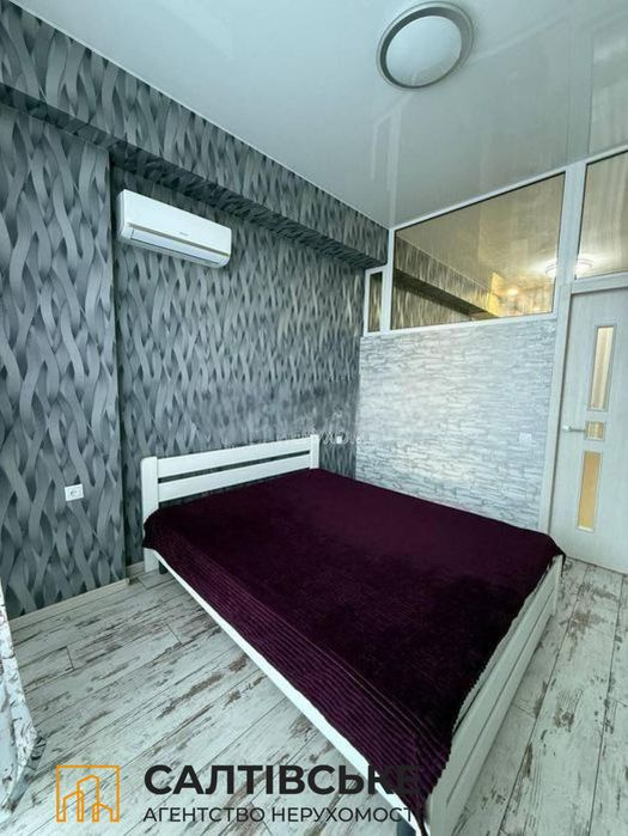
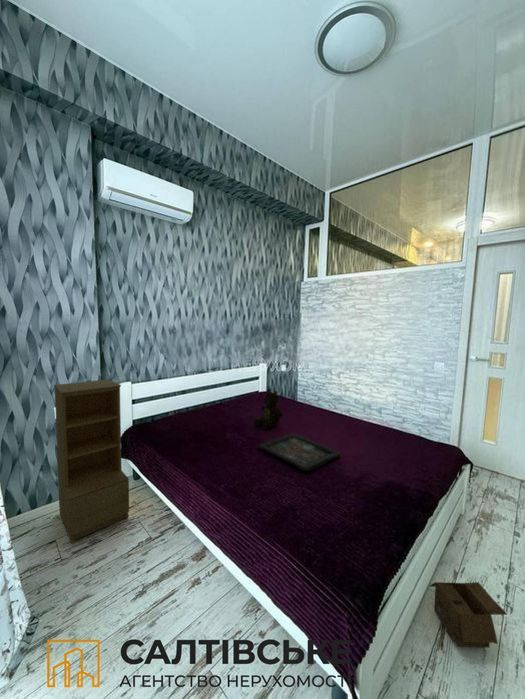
+ carton [429,581,509,649]
+ teddy bear [253,388,284,431]
+ decorative tray [257,432,342,472]
+ bookshelf [53,378,130,544]
